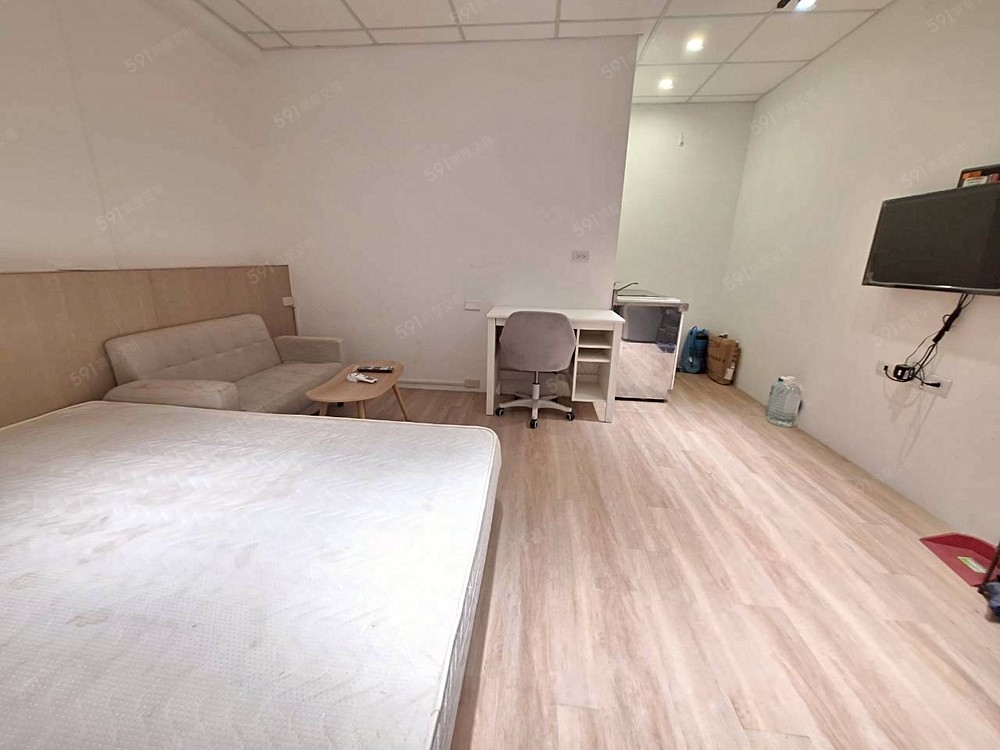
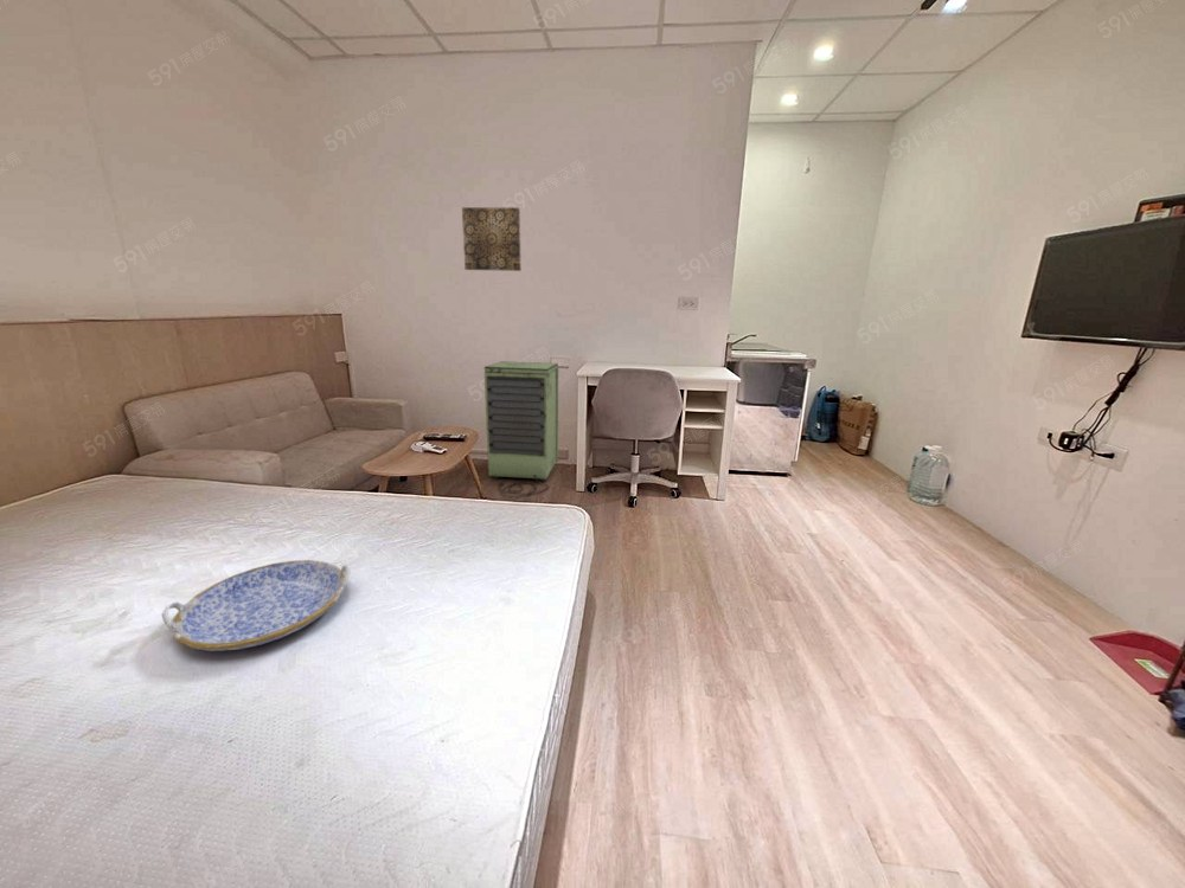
+ wall art [461,206,523,272]
+ serving tray [161,559,352,652]
+ storage cabinet [483,360,559,498]
